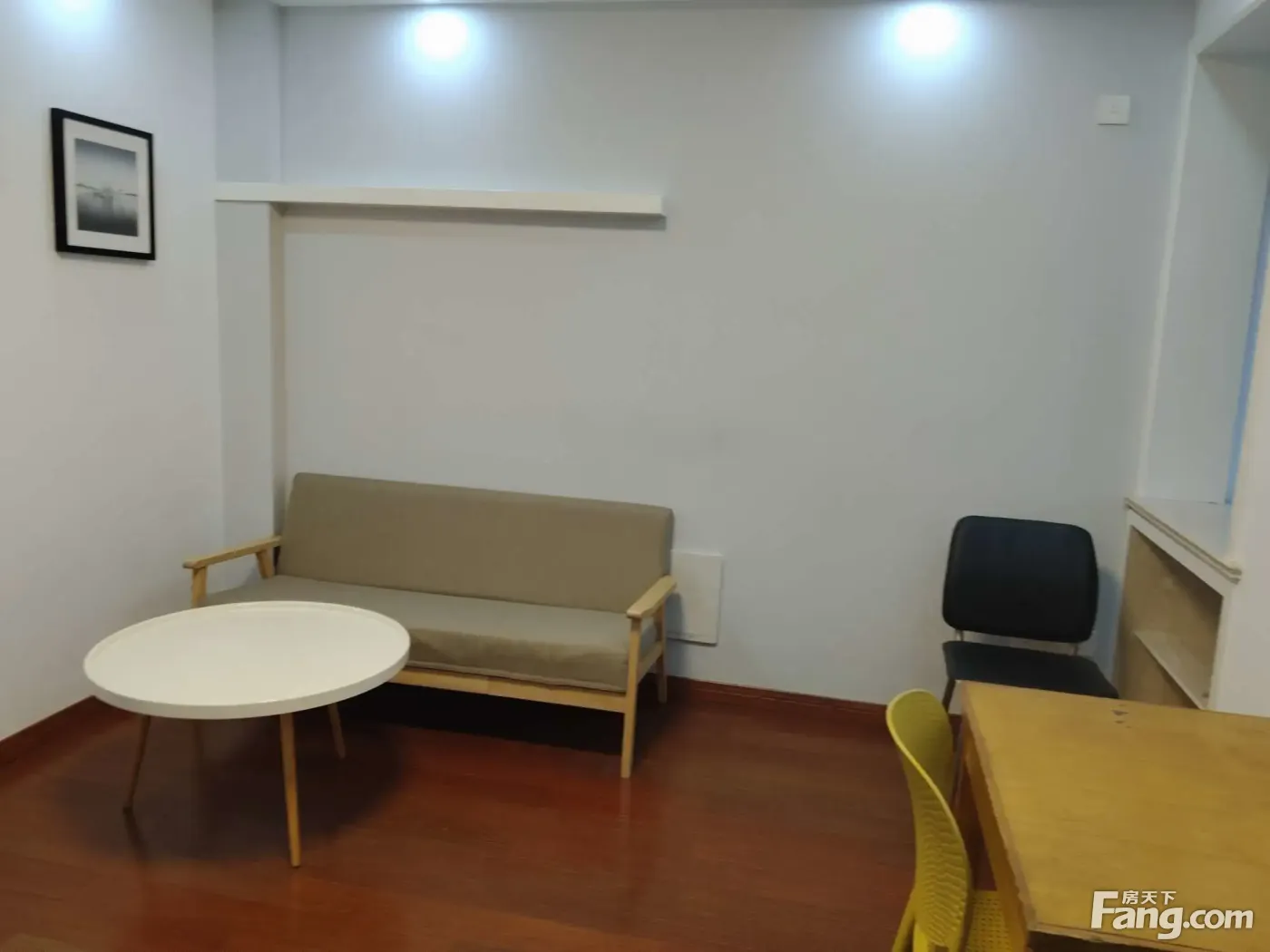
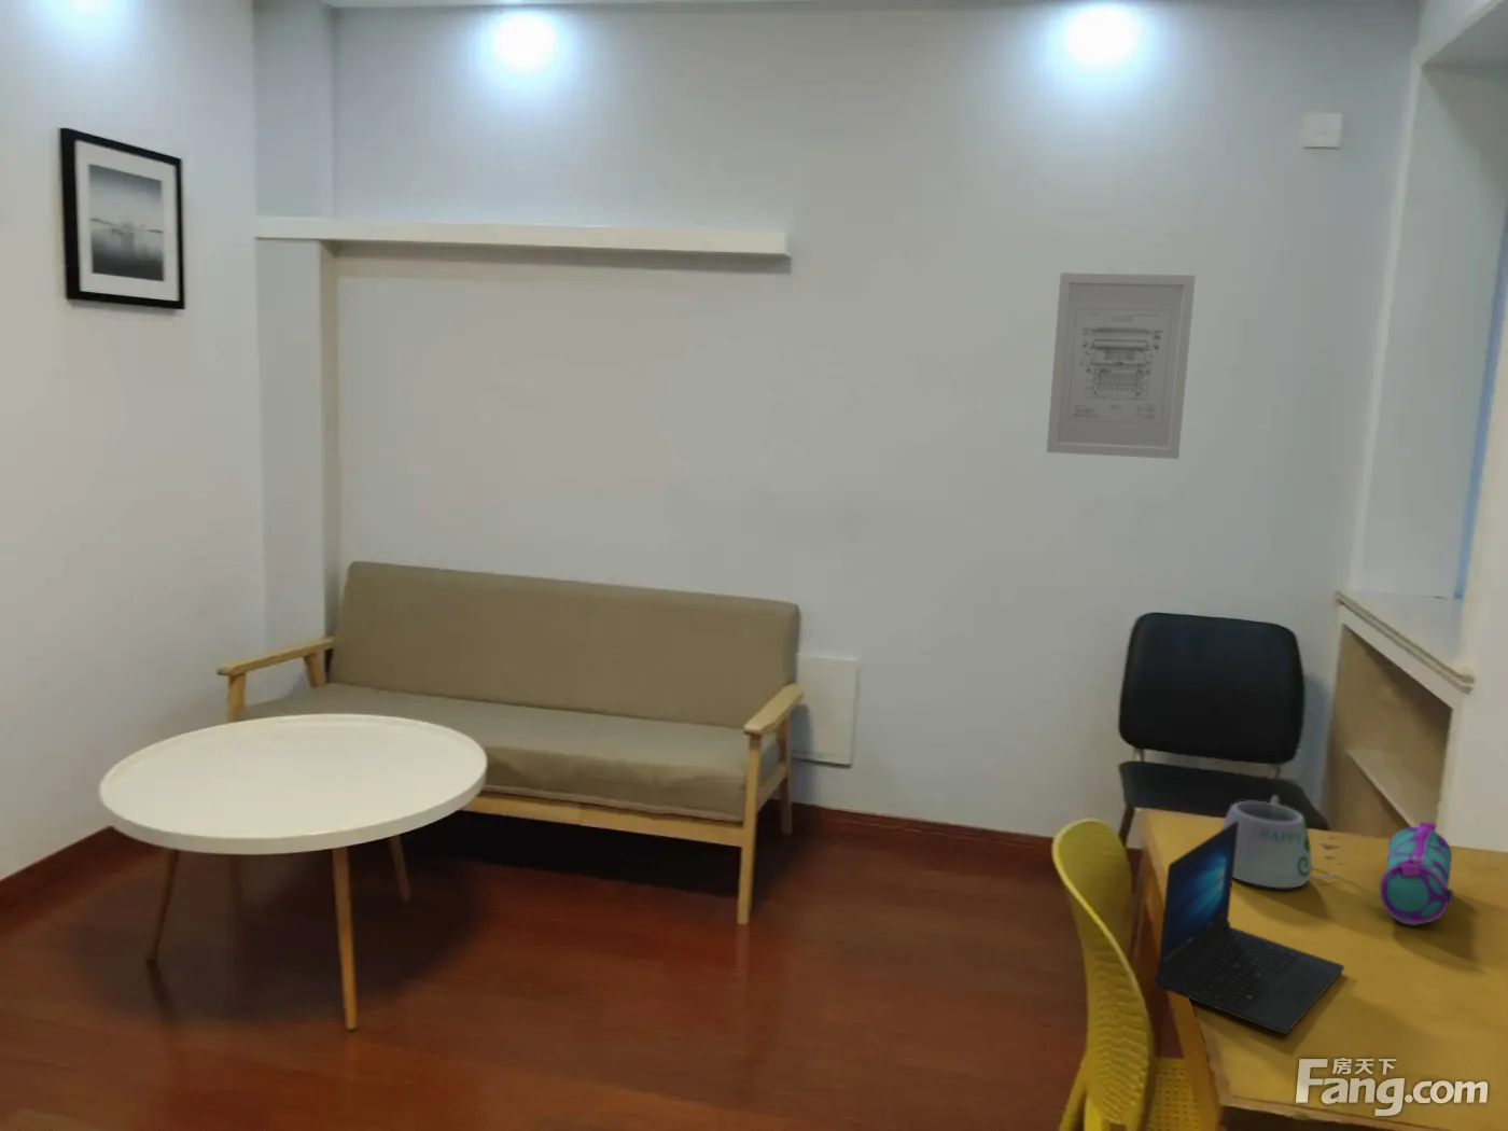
+ laptop [1153,821,1345,1035]
+ wall art [1045,271,1197,460]
+ mug [1219,794,1338,889]
+ pencil case [1379,820,1455,927]
